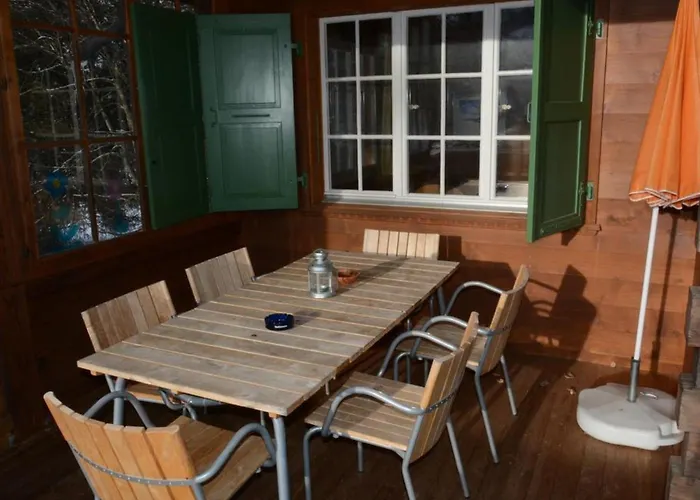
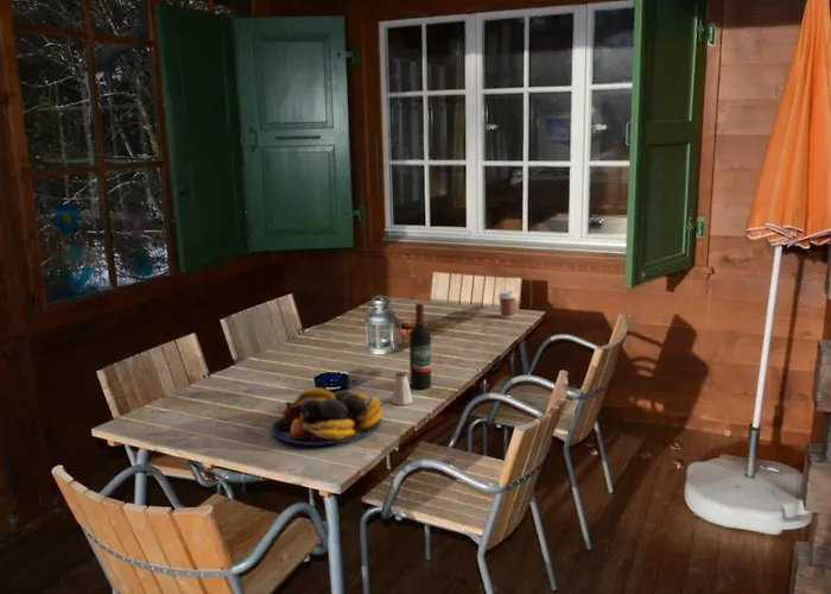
+ coffee cup [497,290,519,320]
+ wine bottle [408,303,432,390]
+ saltshaker [391,371,413,406]
+ fruit bowl [269,387,383,447]
